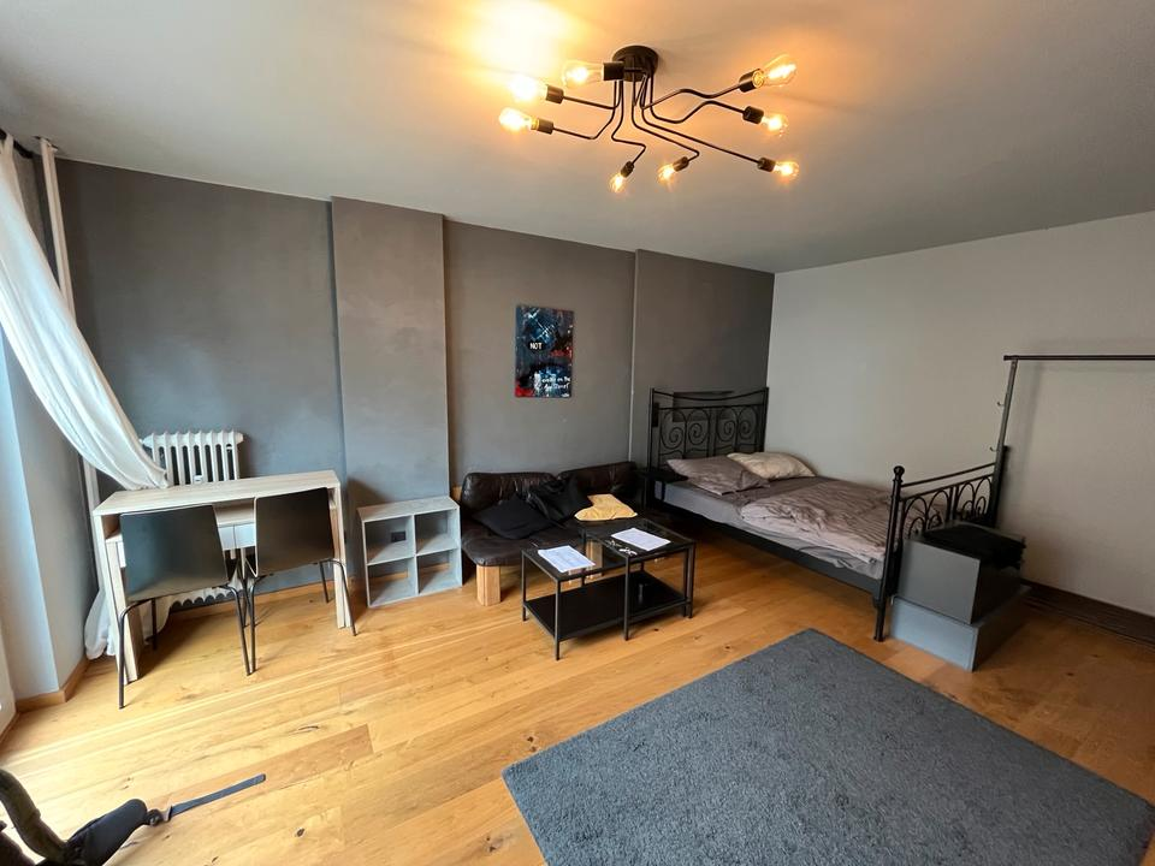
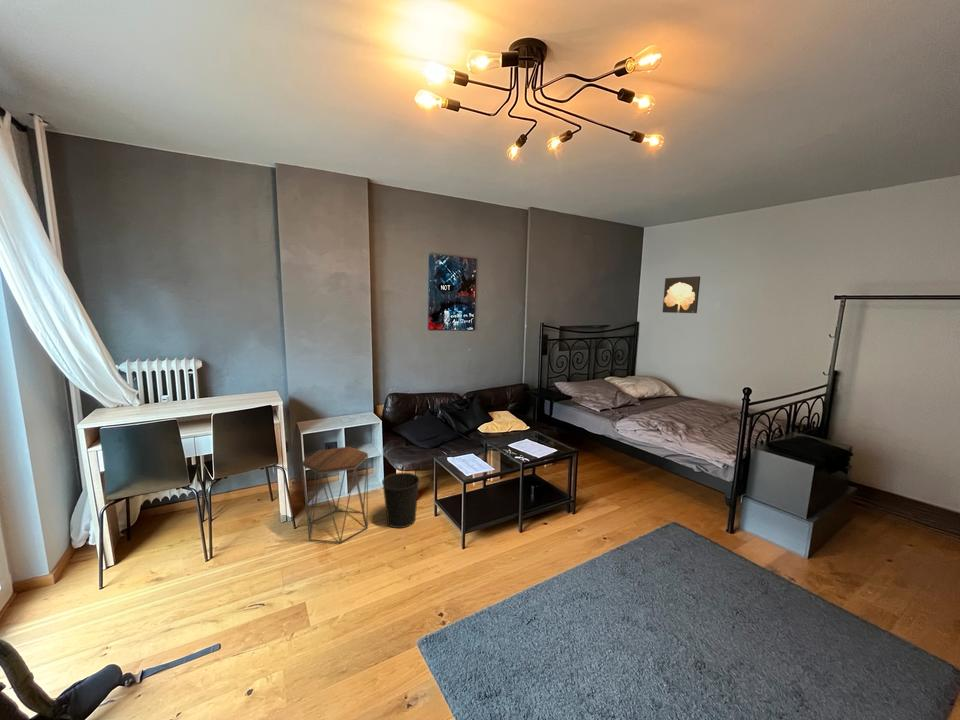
+ wall art [662,275,701,314]
+ wastebasket [381,472,421,529]
+ side table [301,446,369,544]
